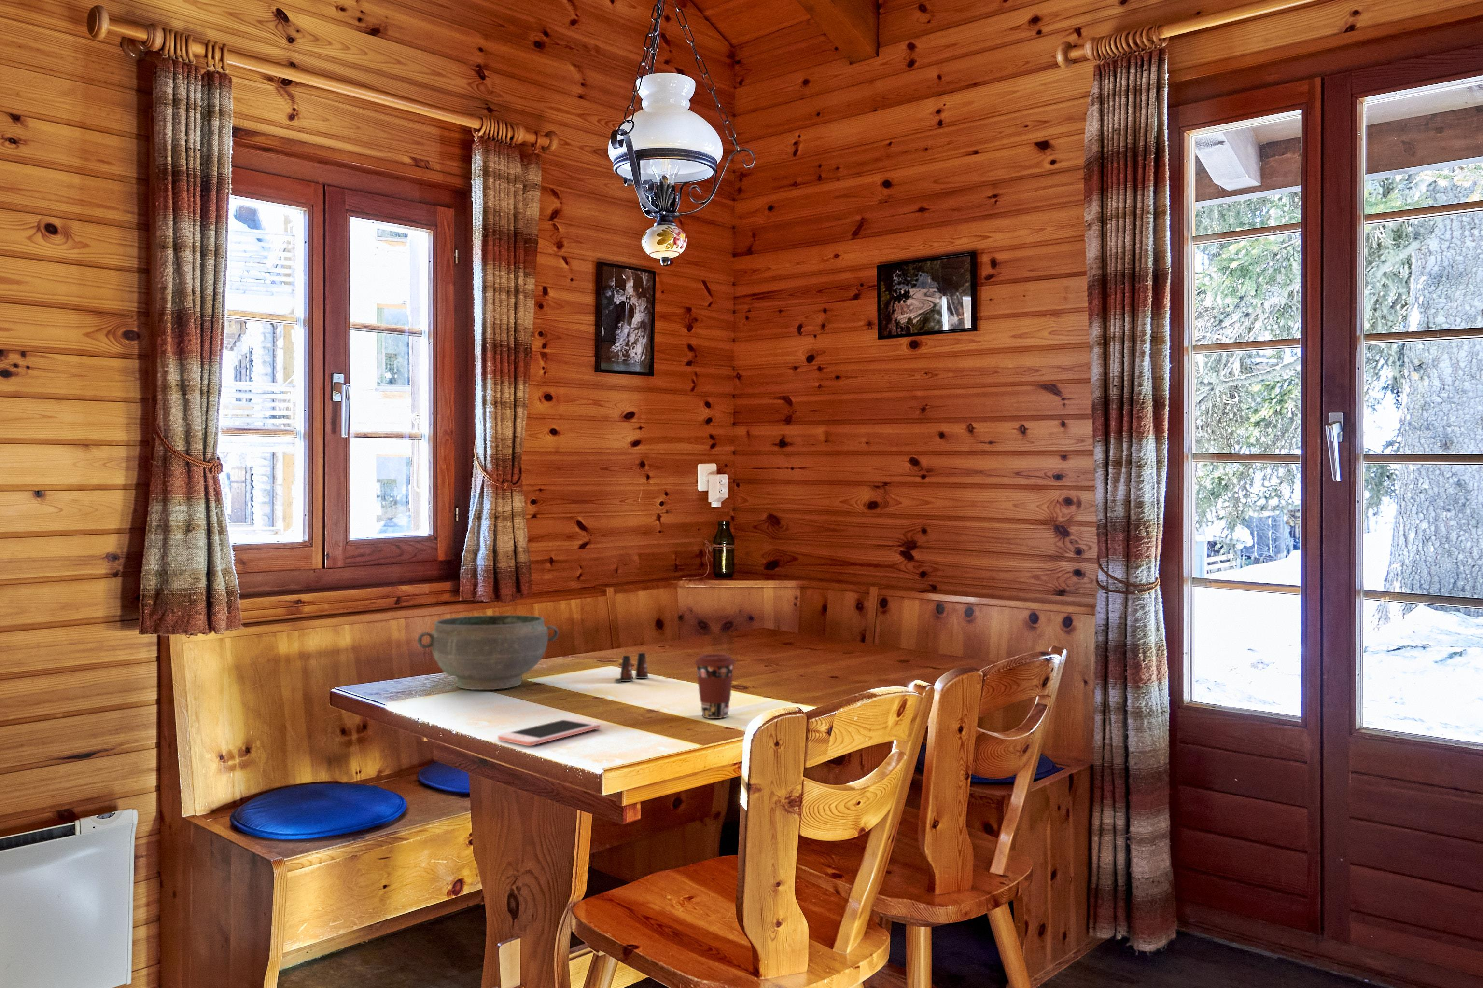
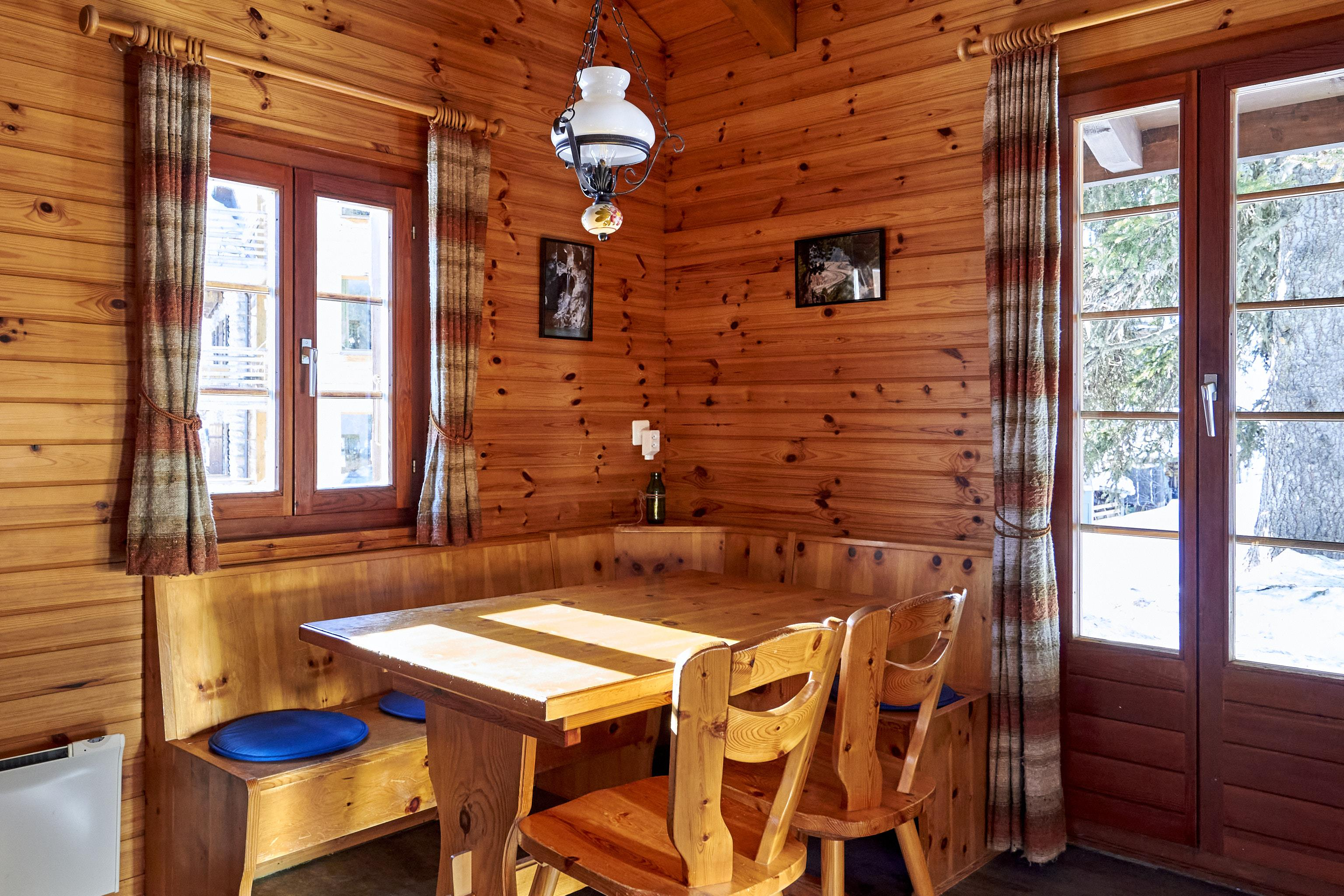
- coffee cup [694,653,736,719]
- bowl [417,614,559,690]
- salt shaker [614,652,649,683]
- cell phone [498,718,601,747]
